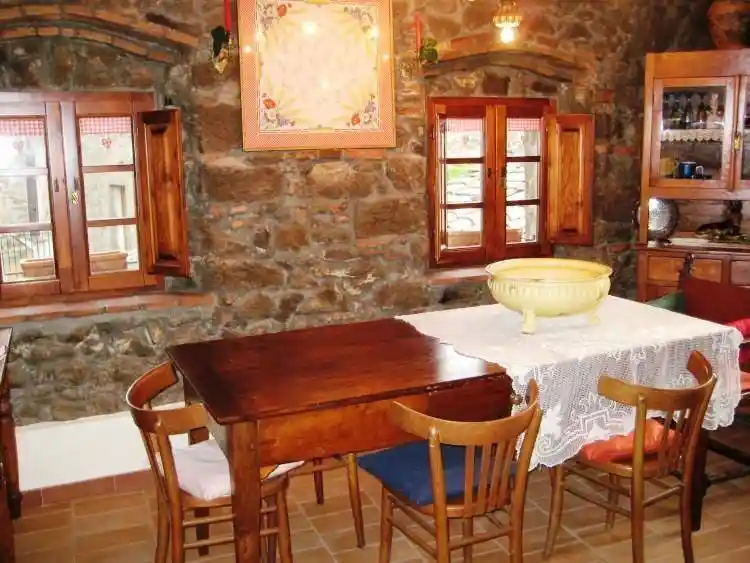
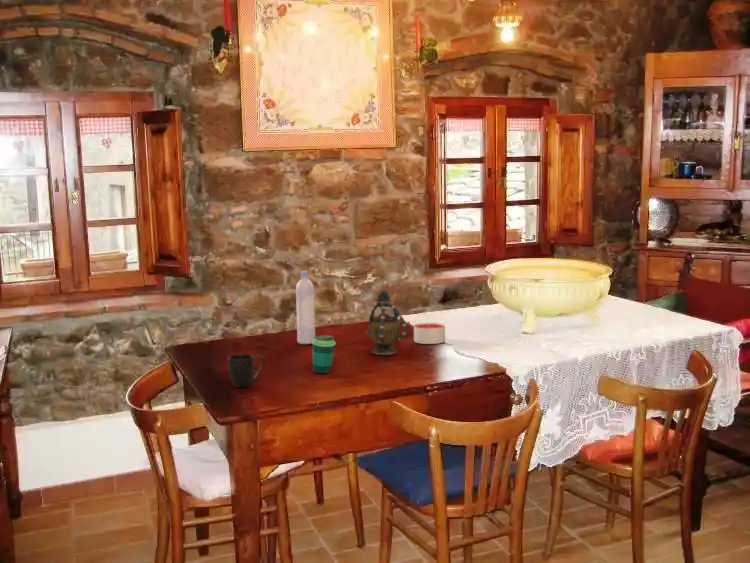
+ teapot [364,289,408,356]
+ cup [311,335,337,374]
+ bottle [295,270,316,345]
+ candle [413,322,446,345]
+ mug [227,353,266,388]
